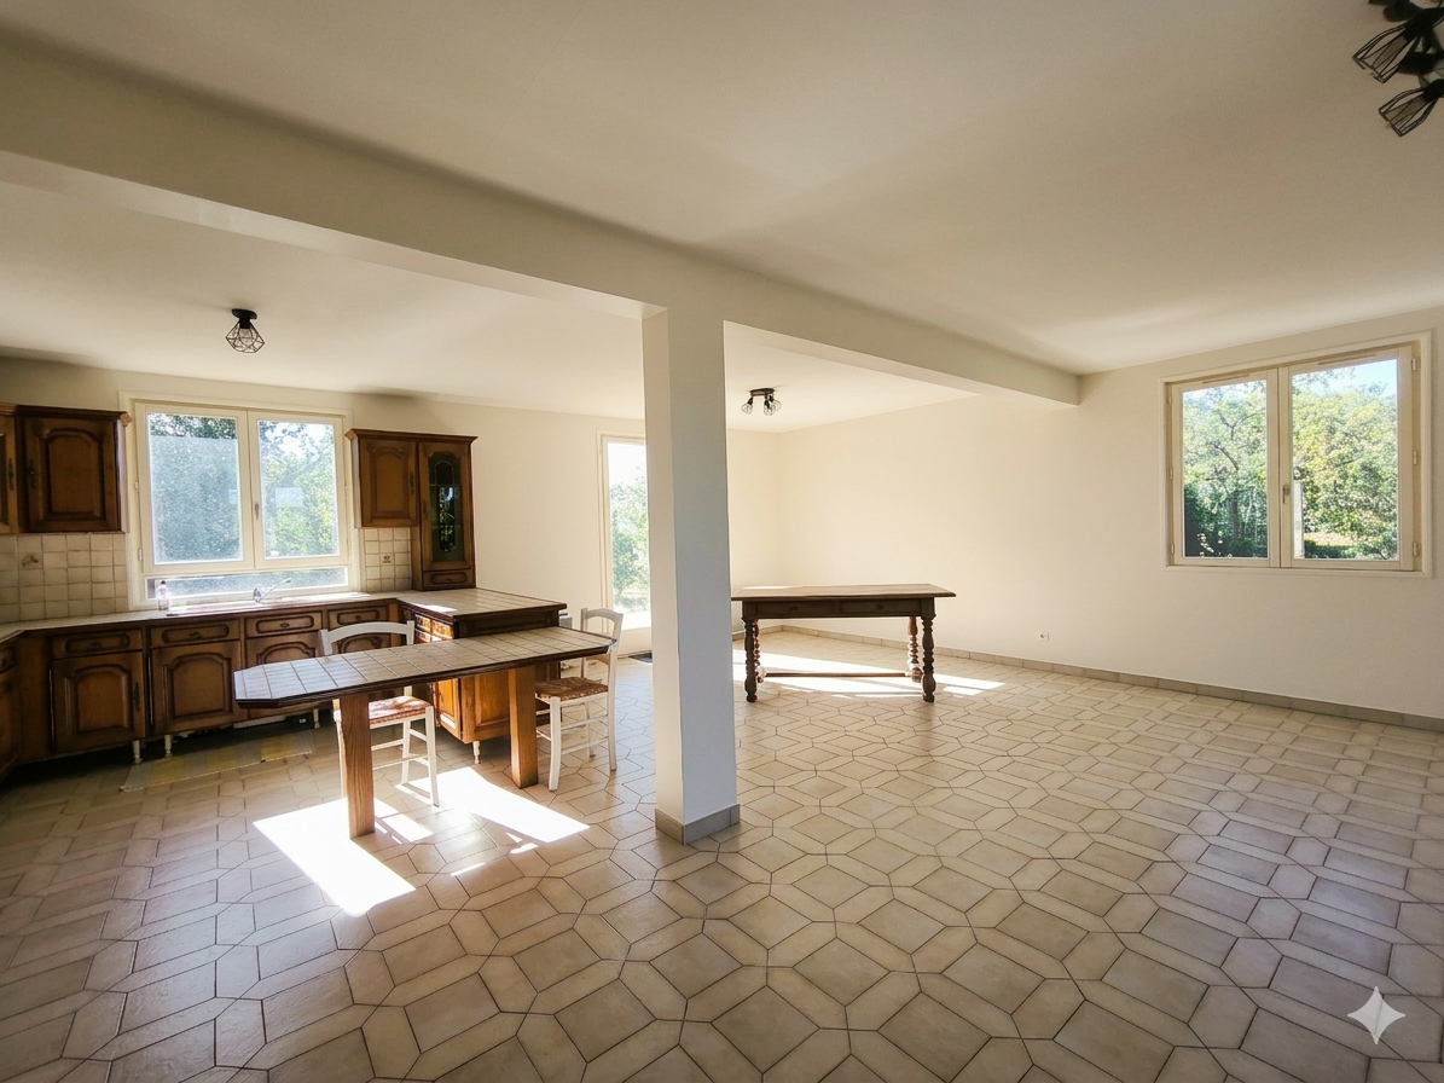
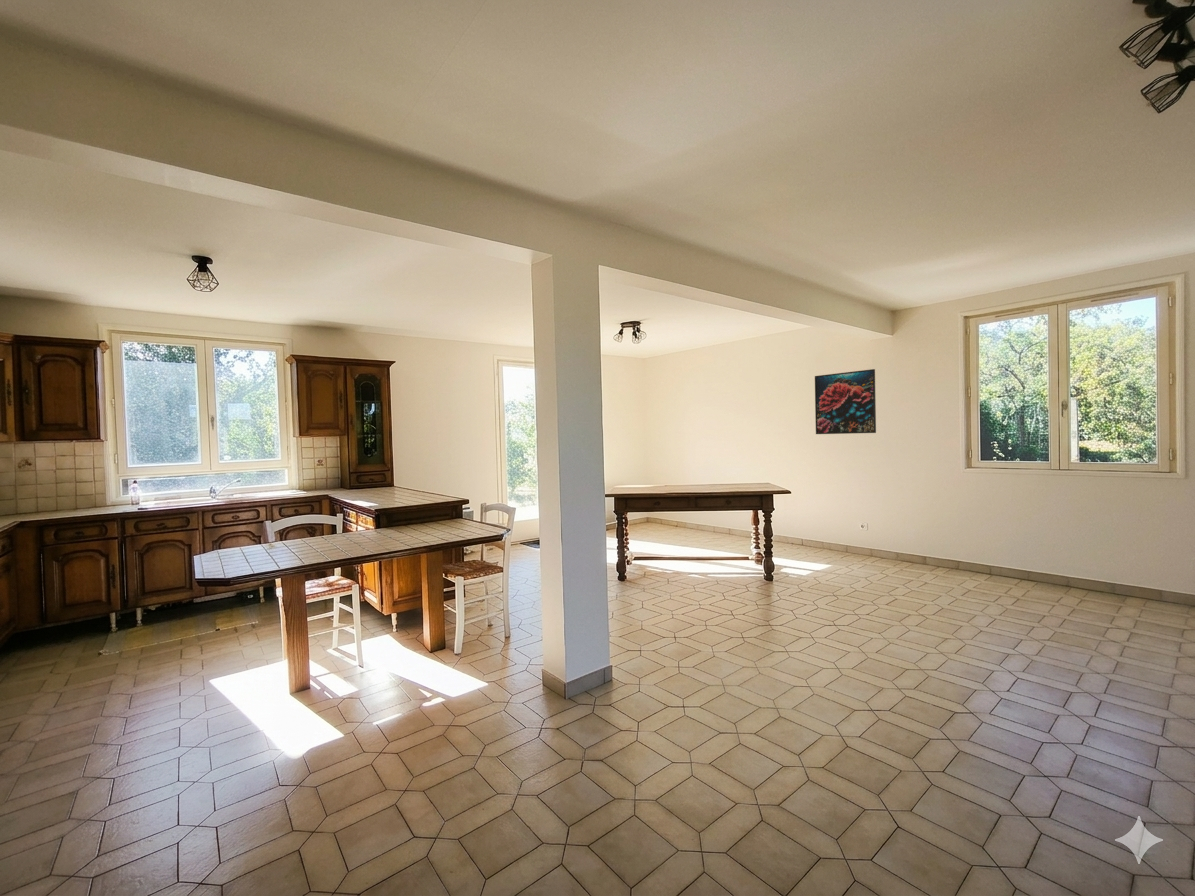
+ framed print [814,368,877,435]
